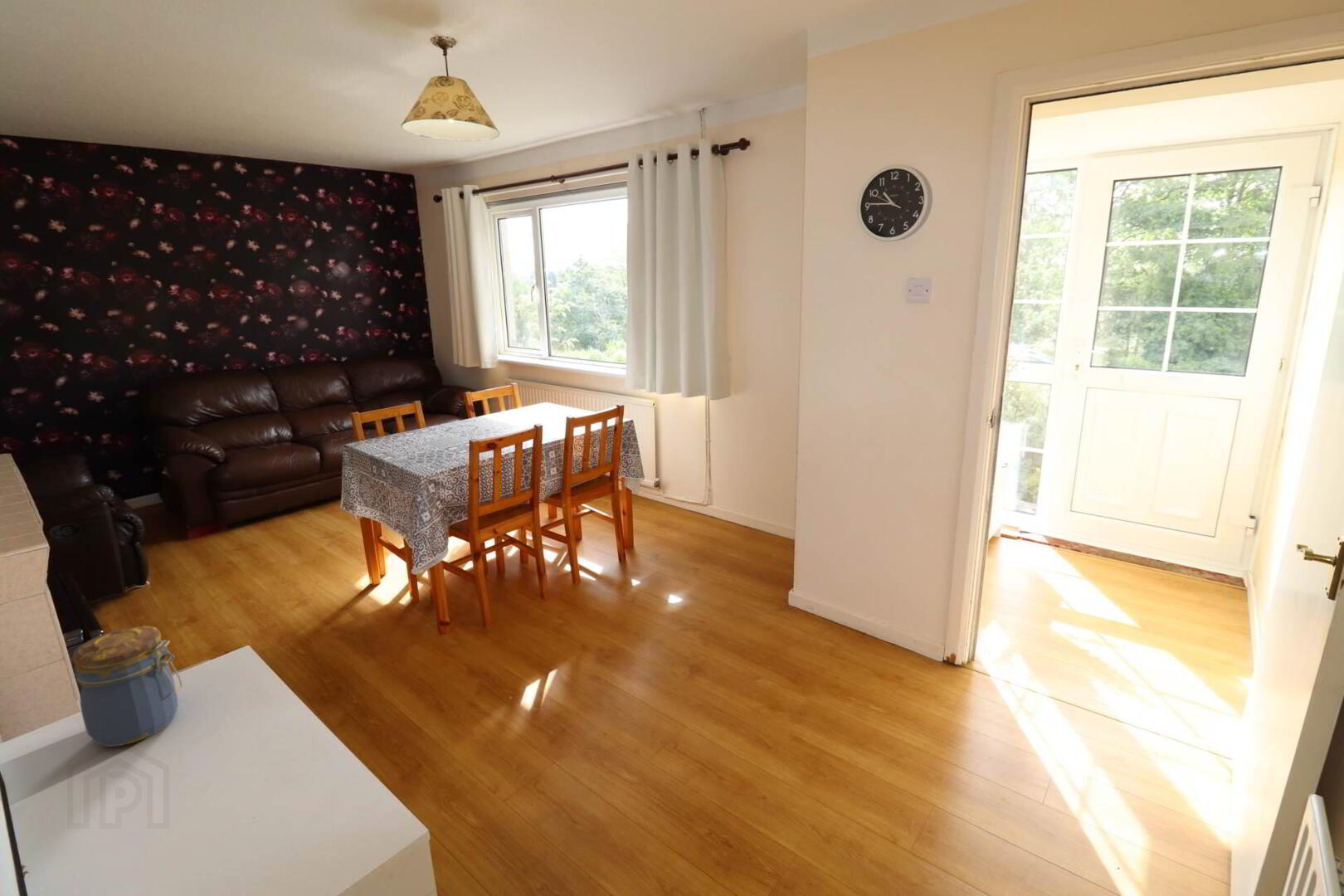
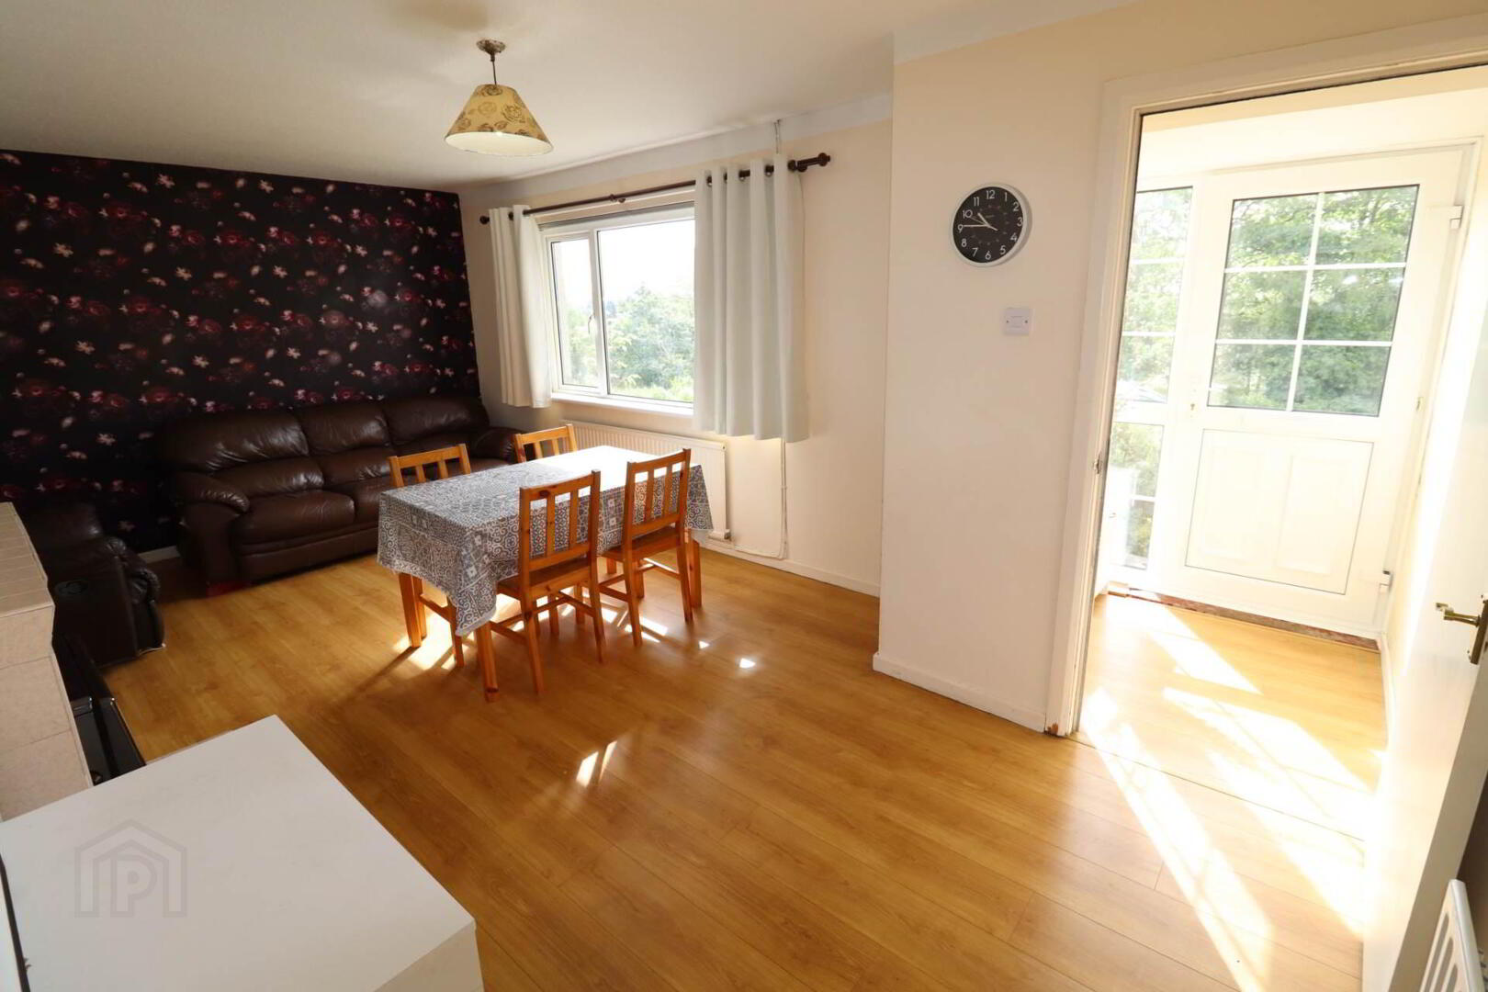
- jar [71,626,183,747]
